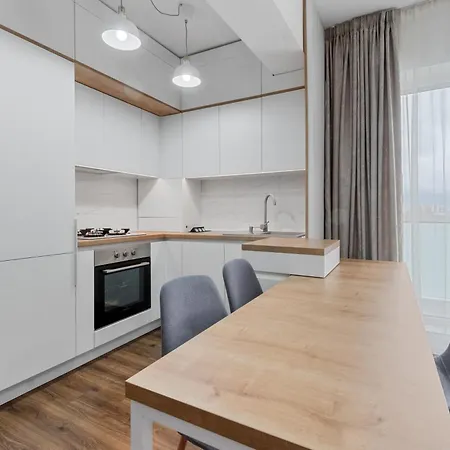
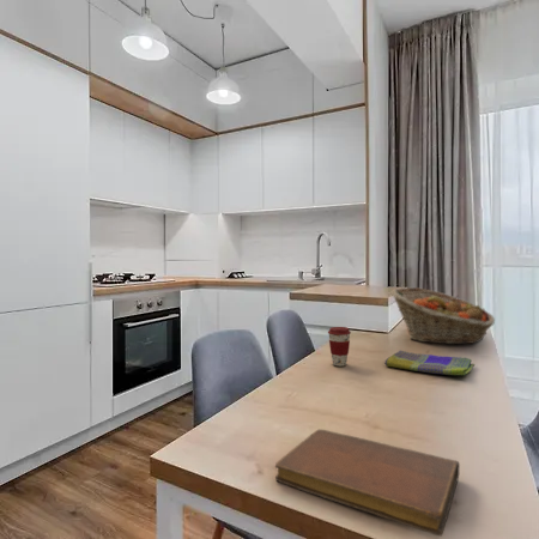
+ notebook [274,429,461,537]
+ dish towel [383,350,476,376]
+ coffee cup [327,326,352,368]
+ fruit basket [389,286,496,345]
